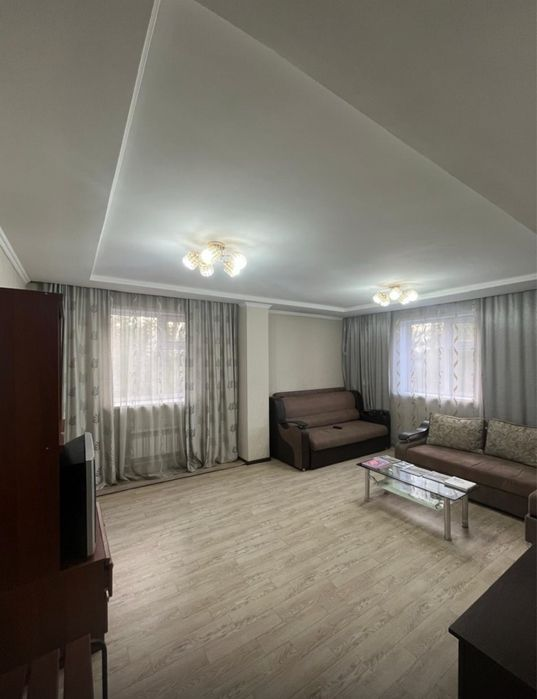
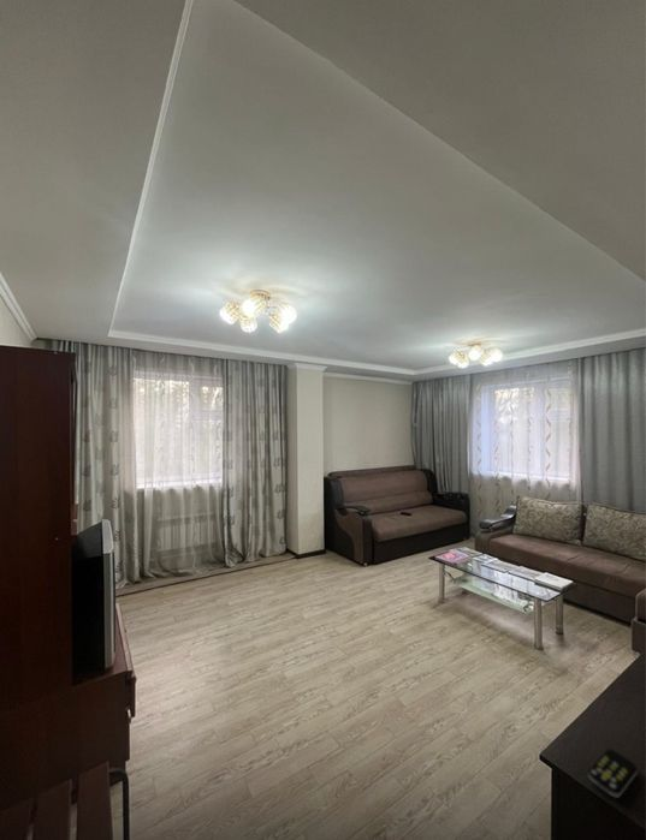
+ remote control [587,747,639,799]
